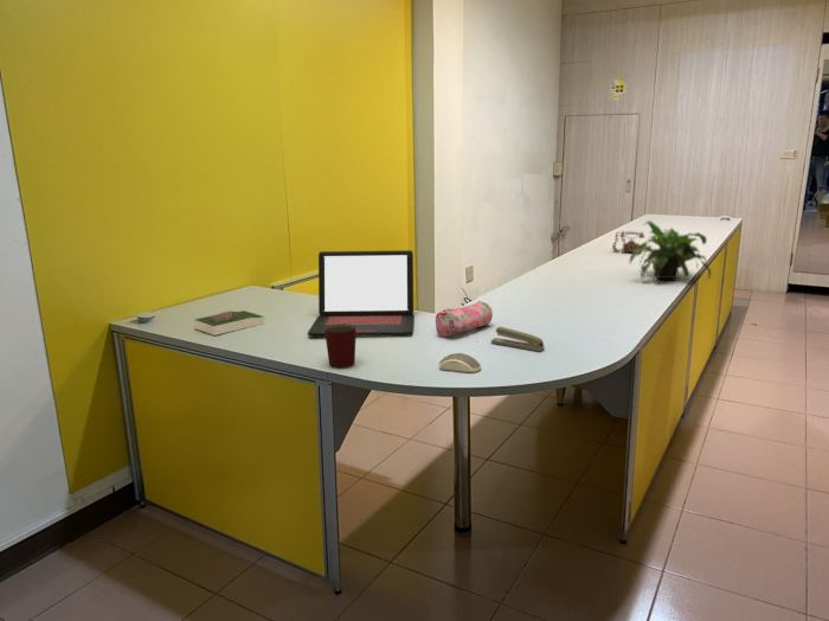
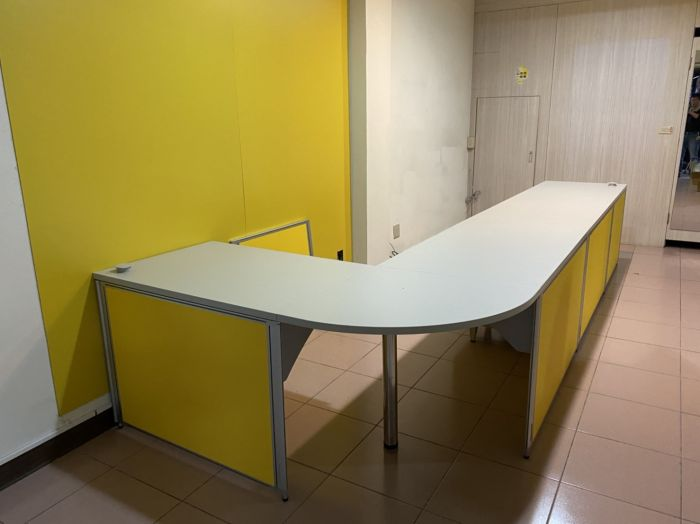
- pencil case [435,300,494,338]
- potted plant [629,219,713,281]
- telephone [611,230,657,255]
- stapler [490,326,546,353]
- computer mouse [438,352,482,373]
- mug [324,324,356,369]
- laptop [307,249,416,337]
- book [193,309,265,337]
